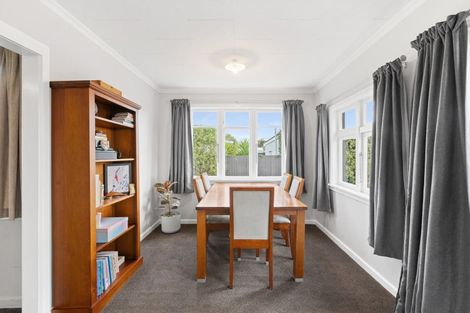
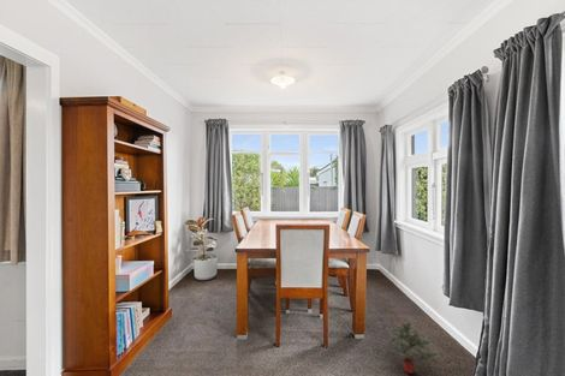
+ potted plant [389,321,442,375]
